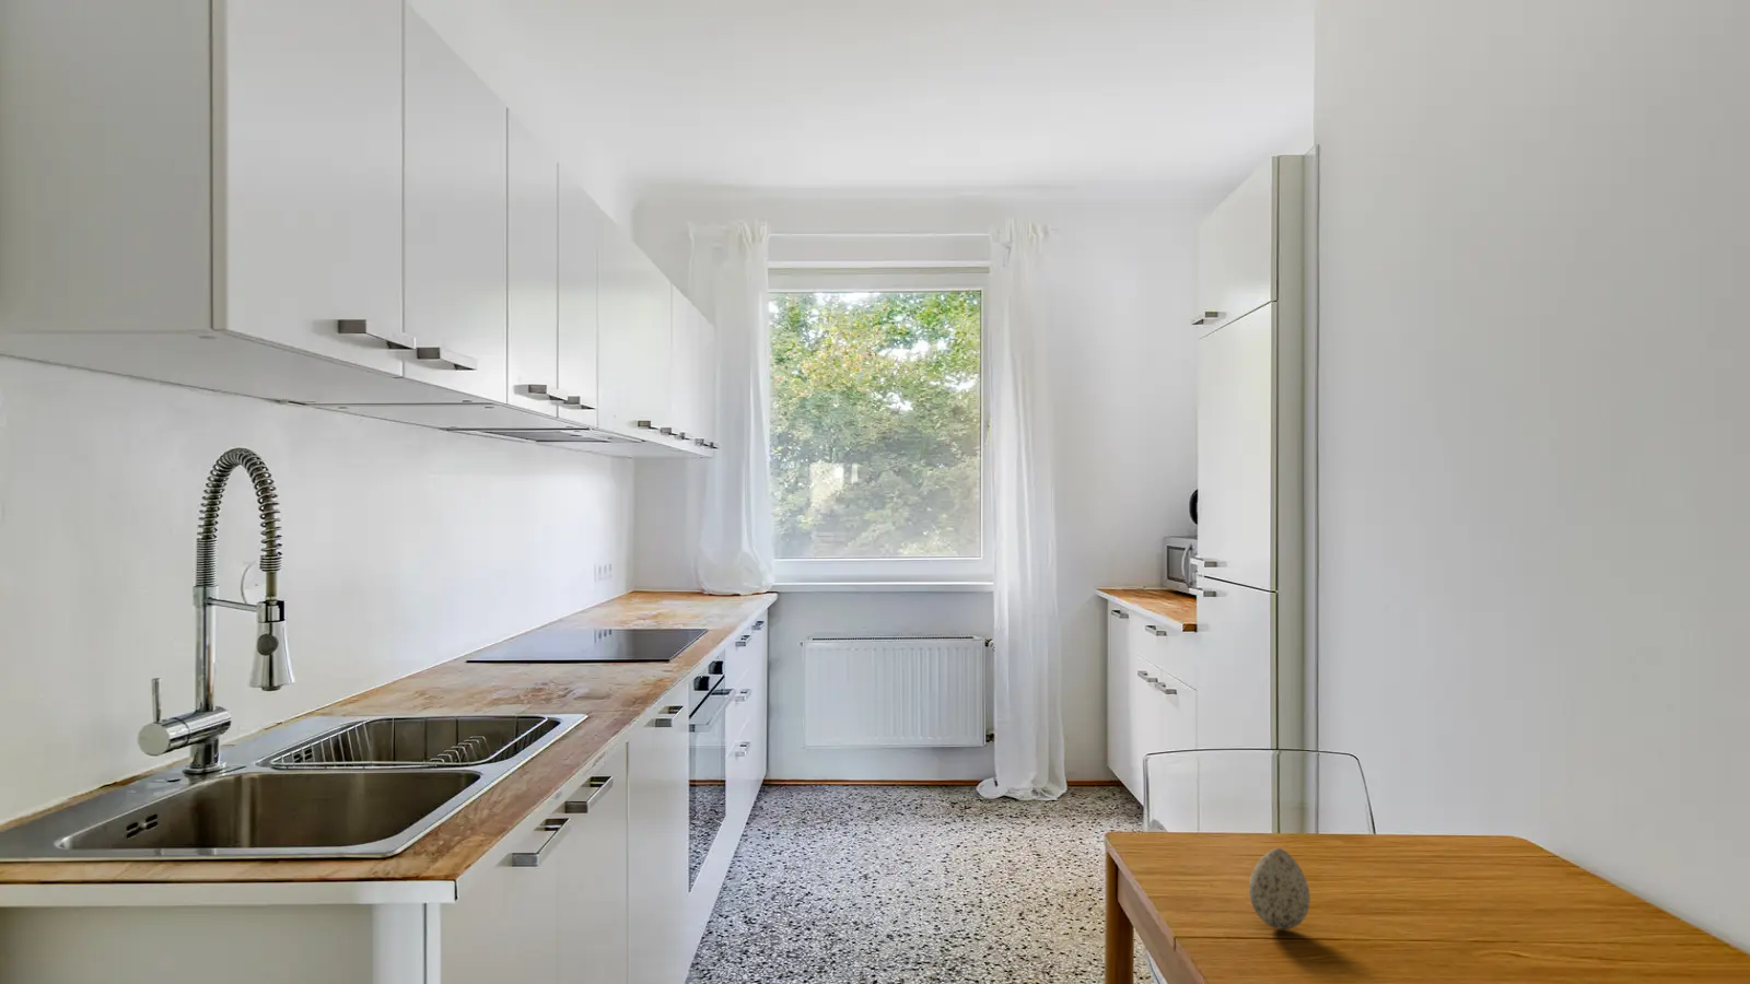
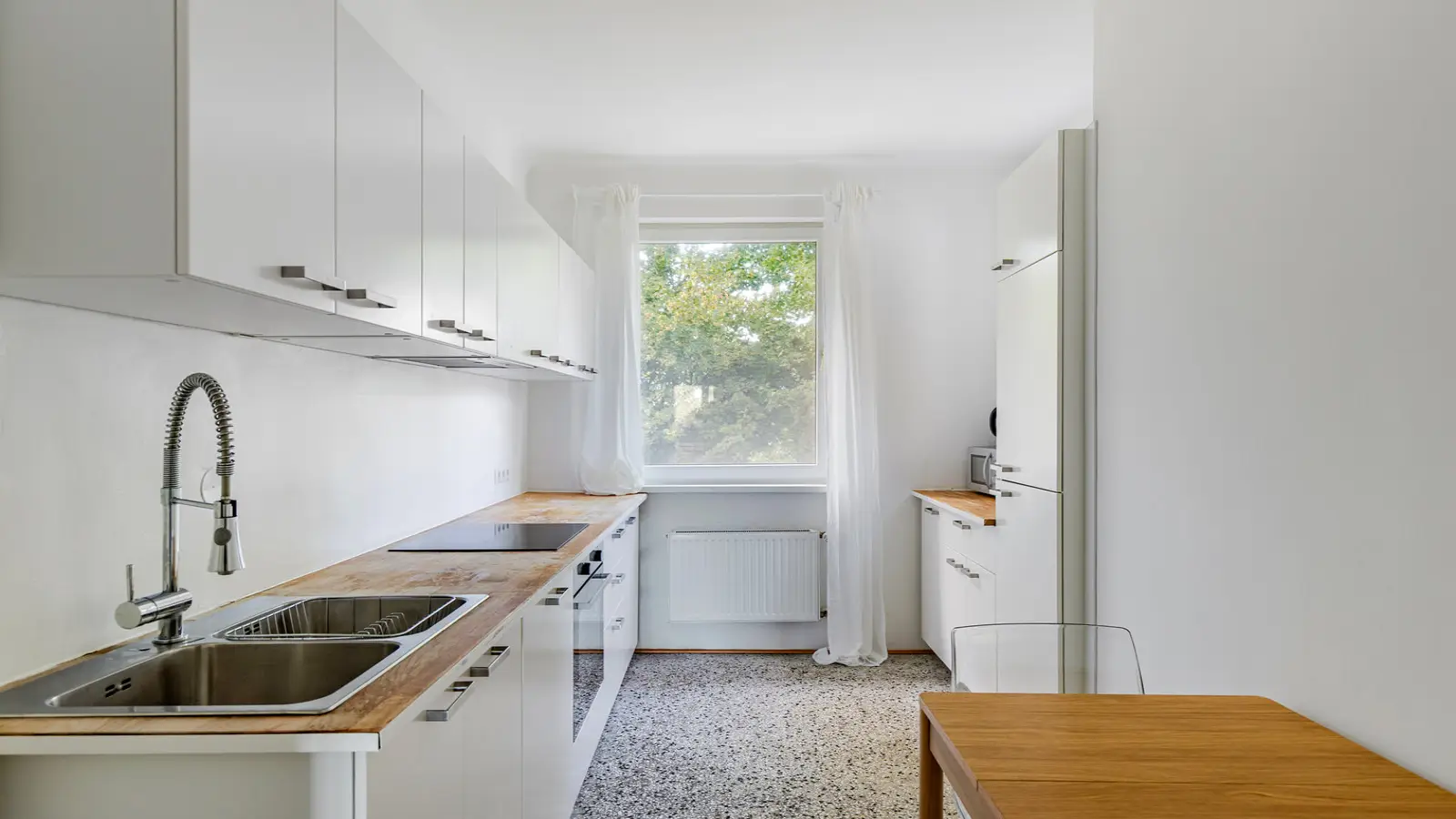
- decorative egg [1248,847,1311,930]
